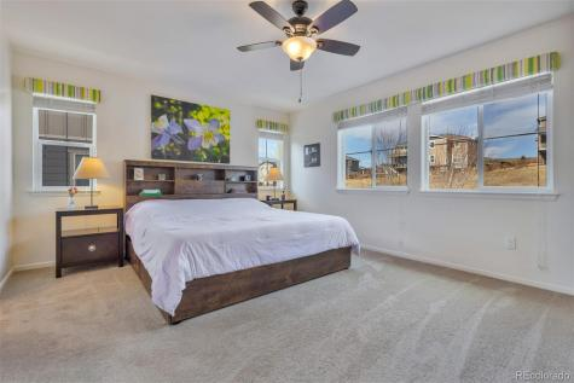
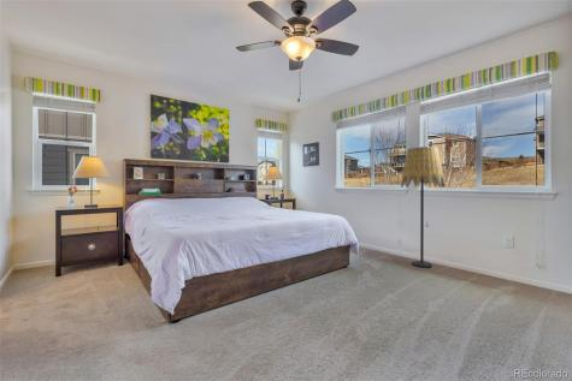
+ floor lamp [400,145,447,269]
